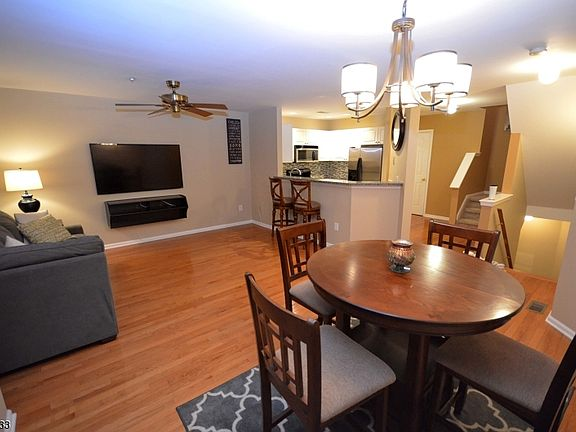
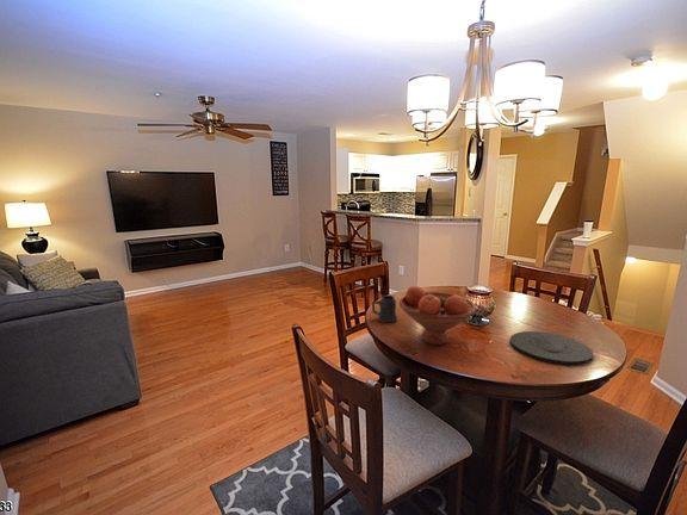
+ plate [509,330,594,366]
+ mug [371,294,398,324]
+ fruit bowl [398,285,477,346]
